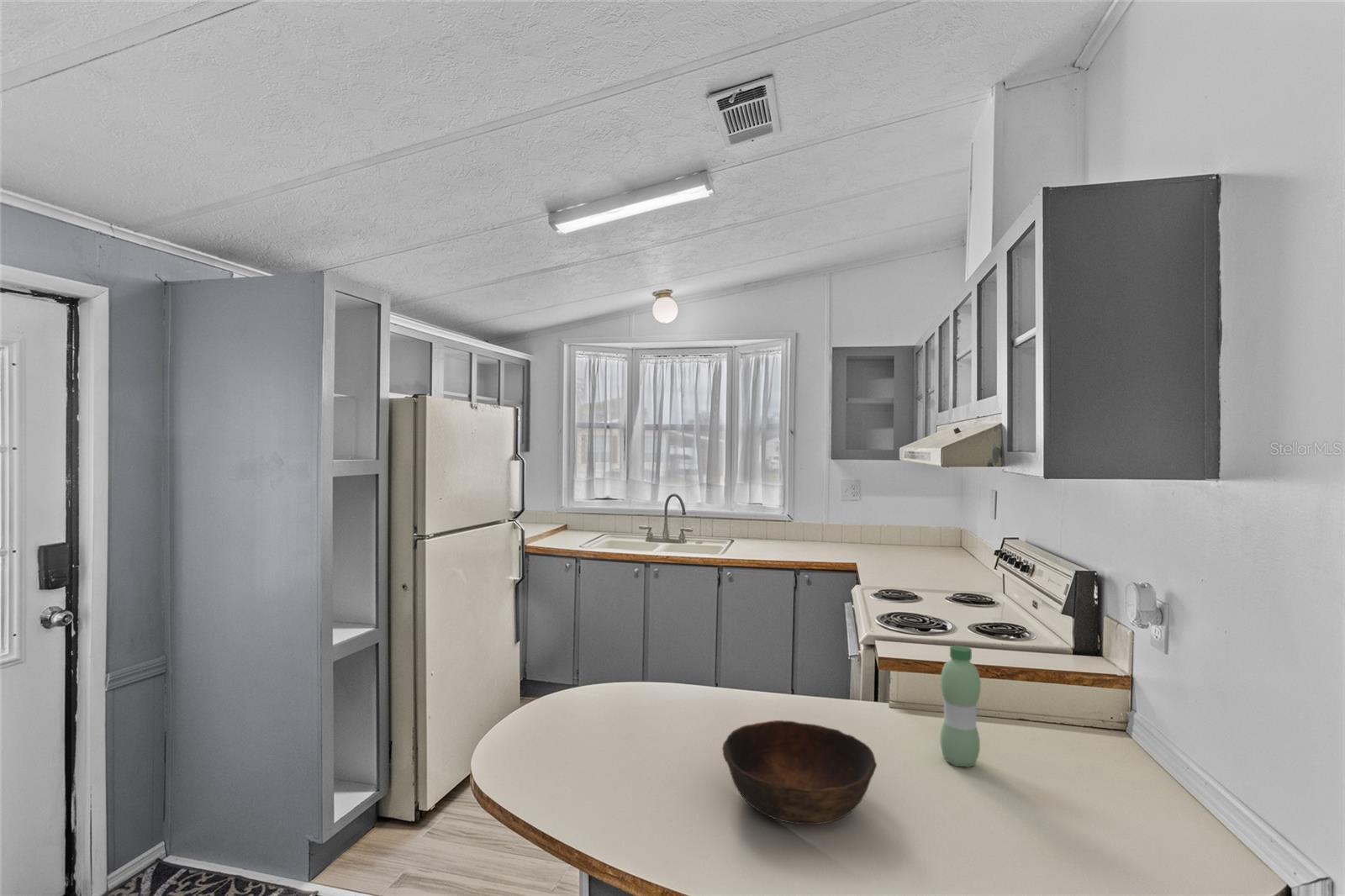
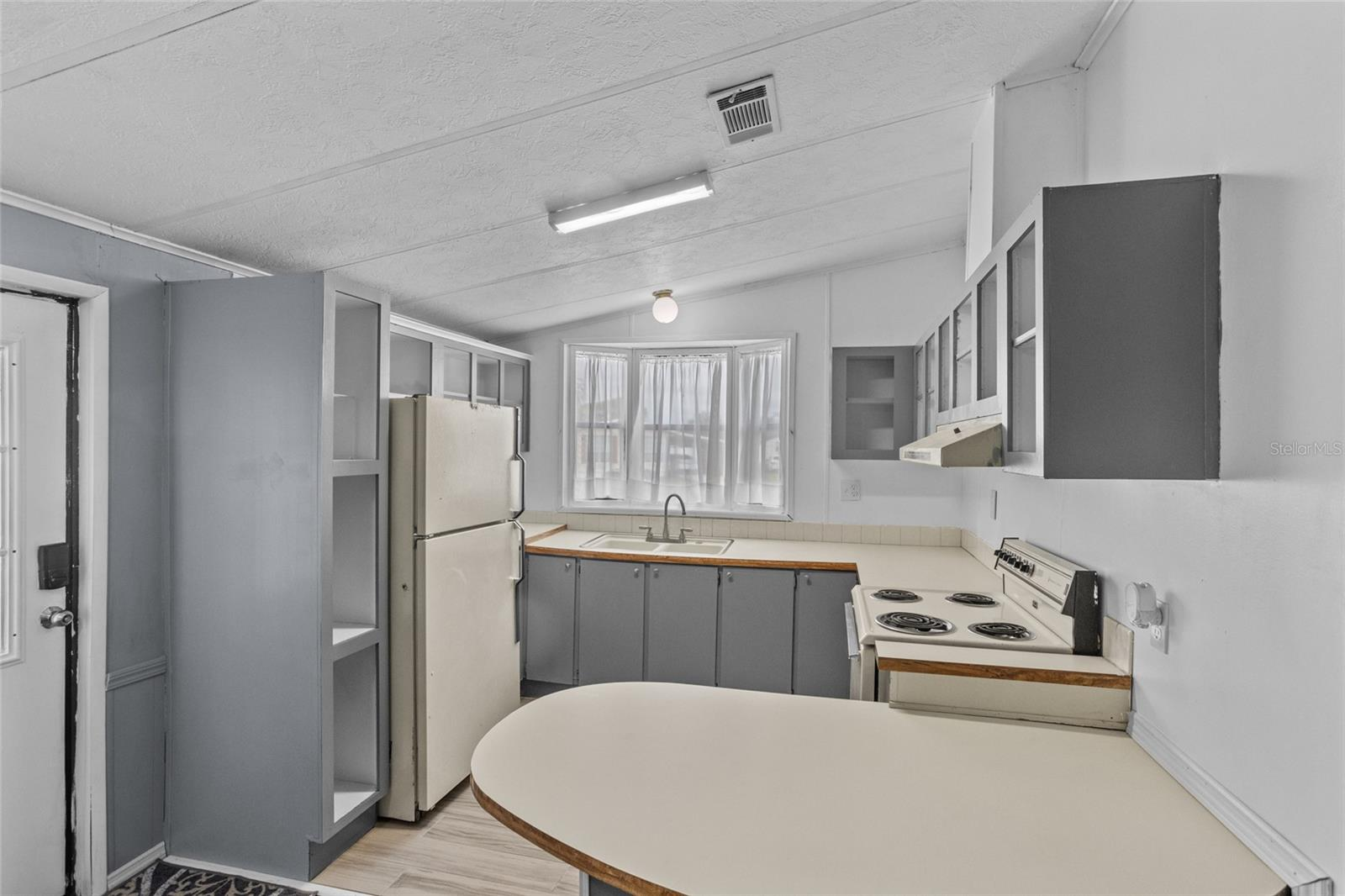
- water bottle [939,645,982,768]
- bowl [721,719,878,825]
